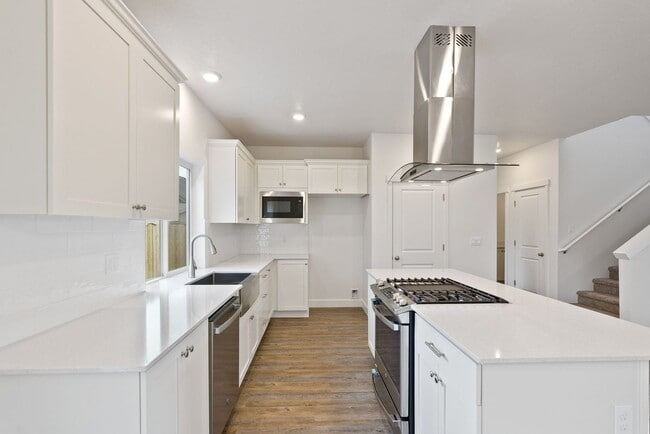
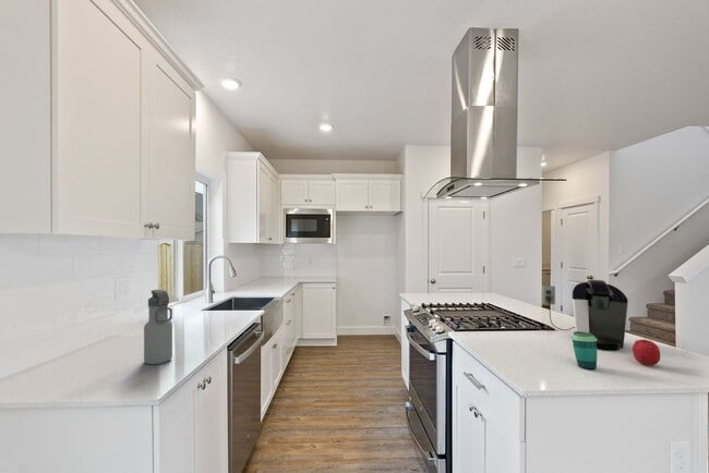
+ water bottle [143,289,173,365]
+ cup [570,330,598,371]
+ fruit [632,337,661,367]
+ coffee maker [541,279,629,352]
